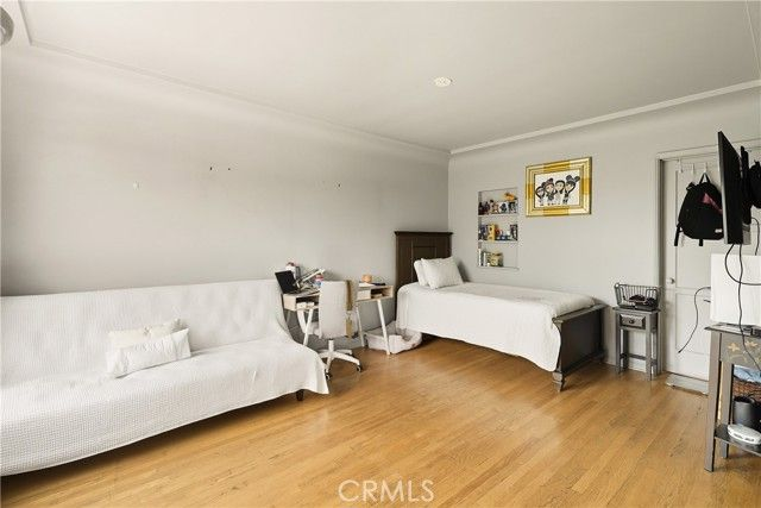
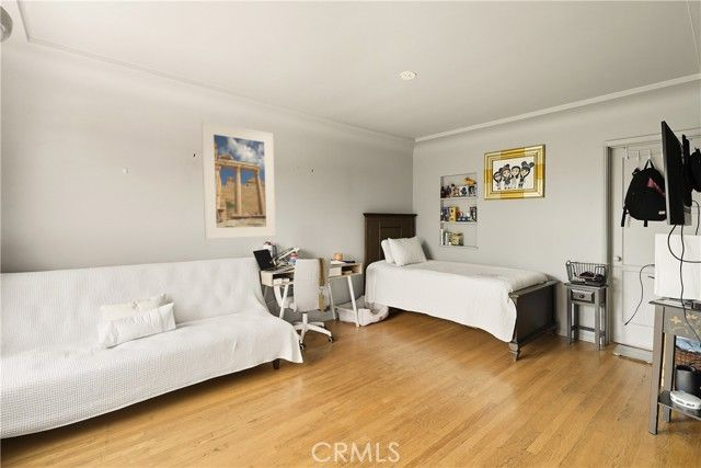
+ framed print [200,121,277,240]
